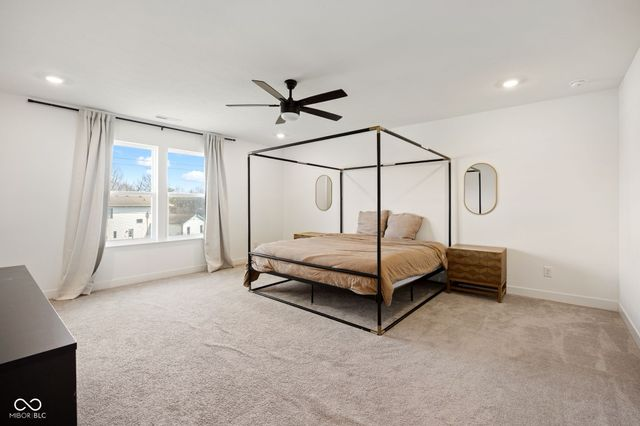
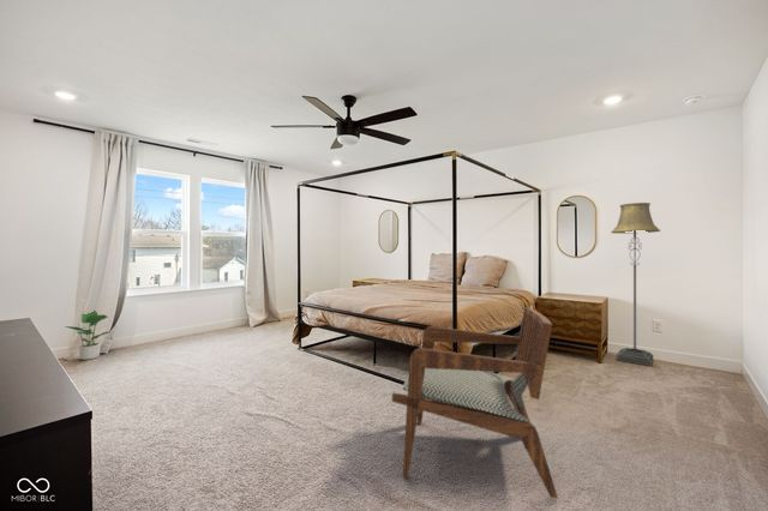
+ armchair [391,306,559,499]
+ potted plant [64,309,110,361]
+ floor lamp [610,202,661,367]
